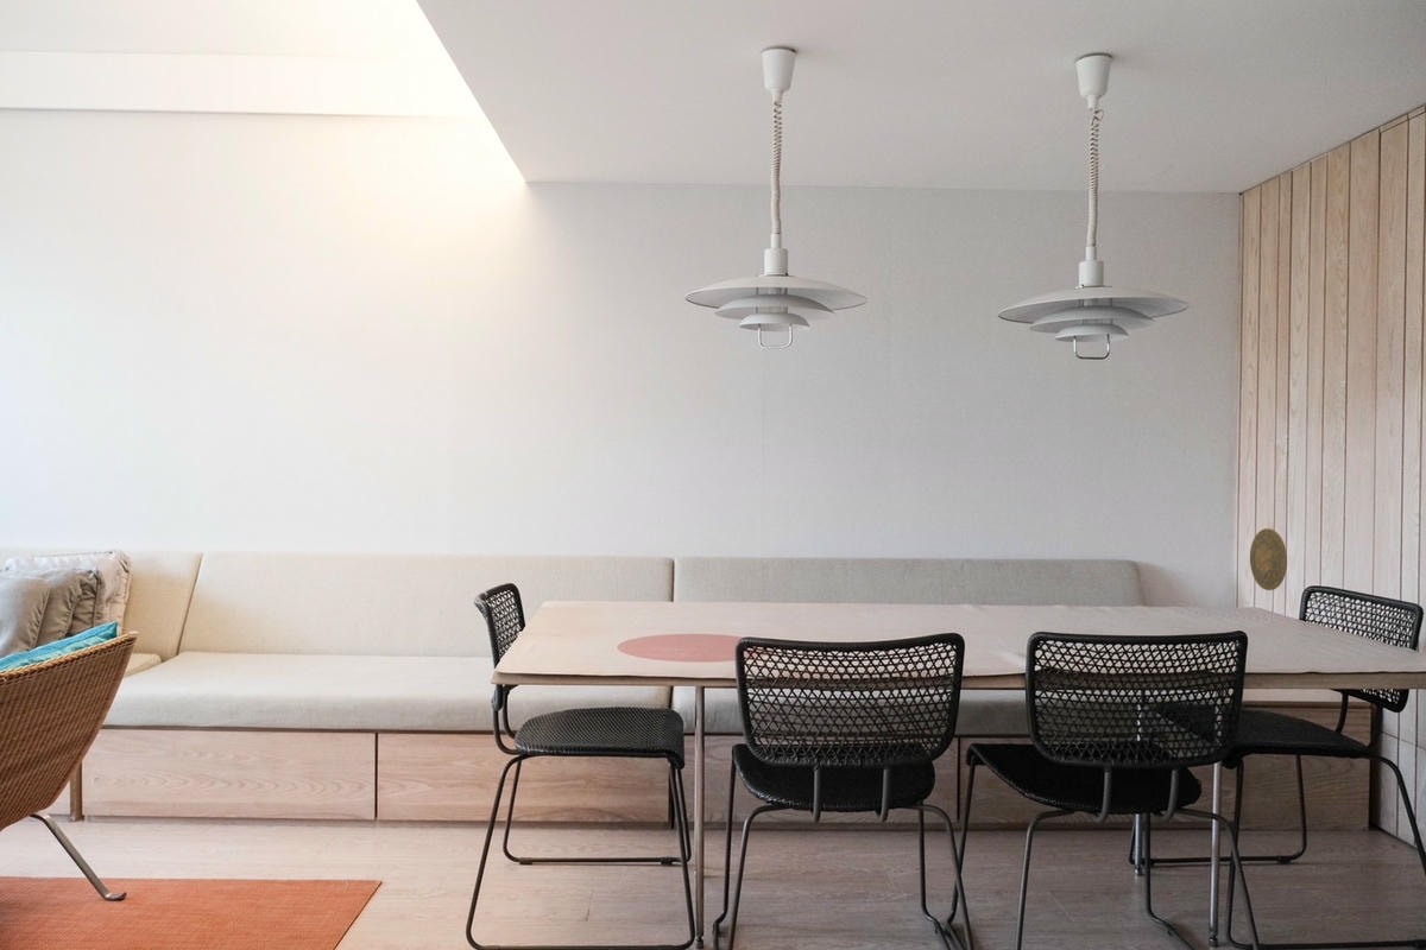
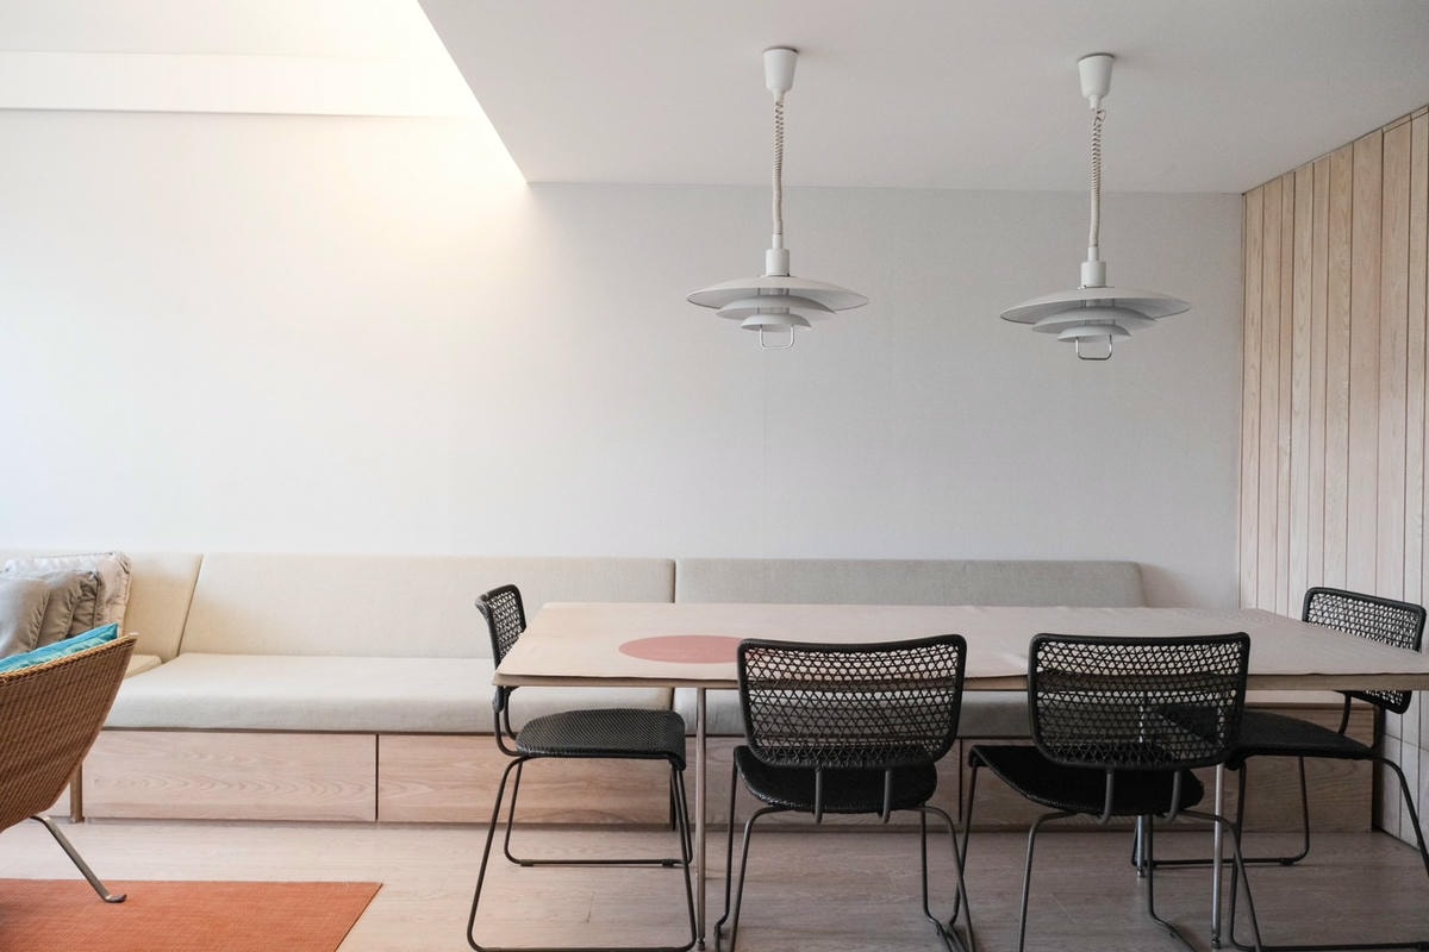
- decorative plate [1249,527,1288,591]
